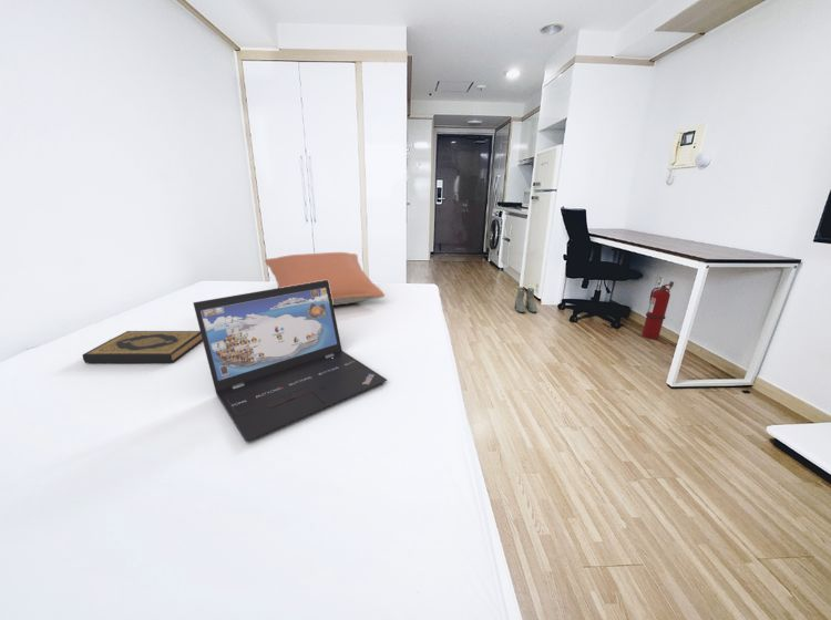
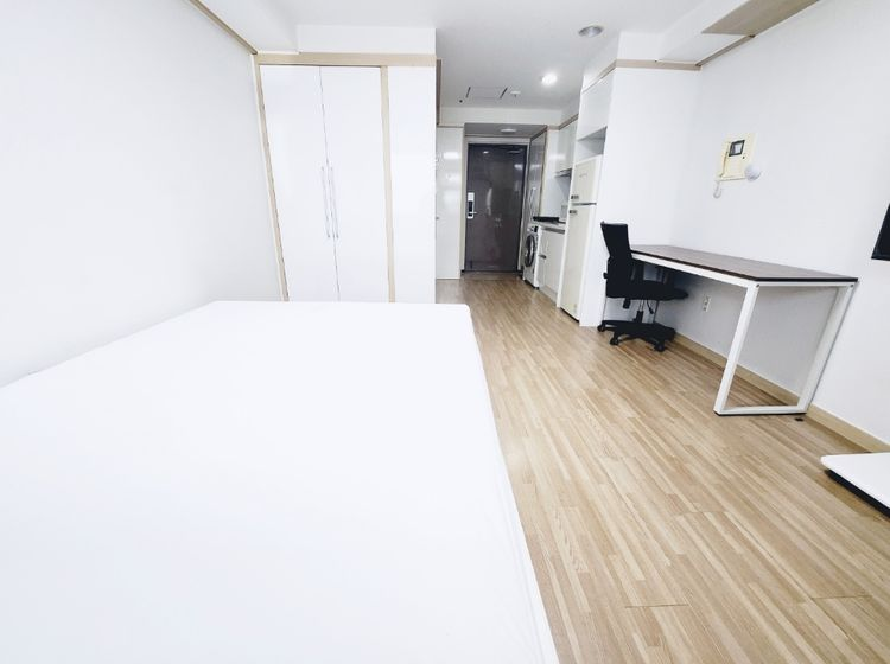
- fire extinguisher [642,280,675,340]
- hardback book [82,330,203,364]
- boots [514,287,537,313]
- pillow [264,251,386,307]
- laptop [192,280,389,443]
